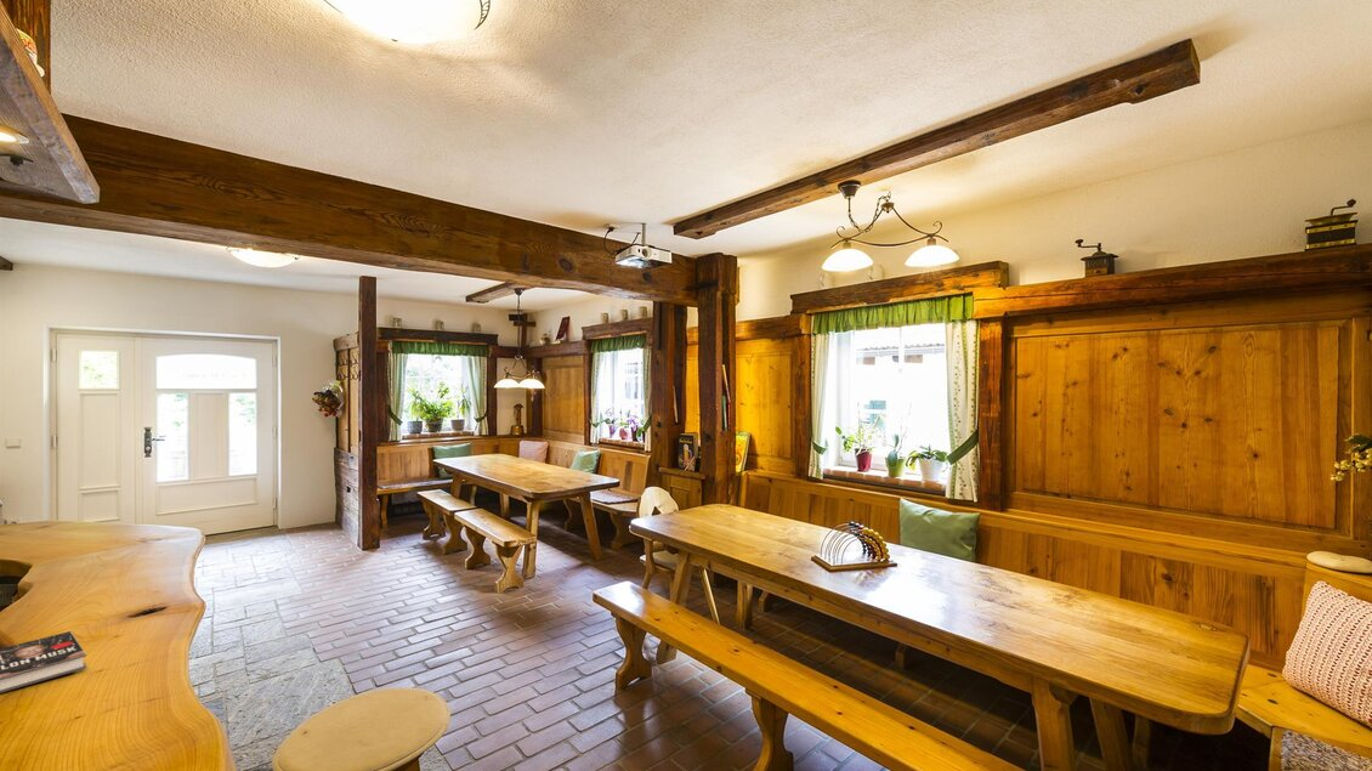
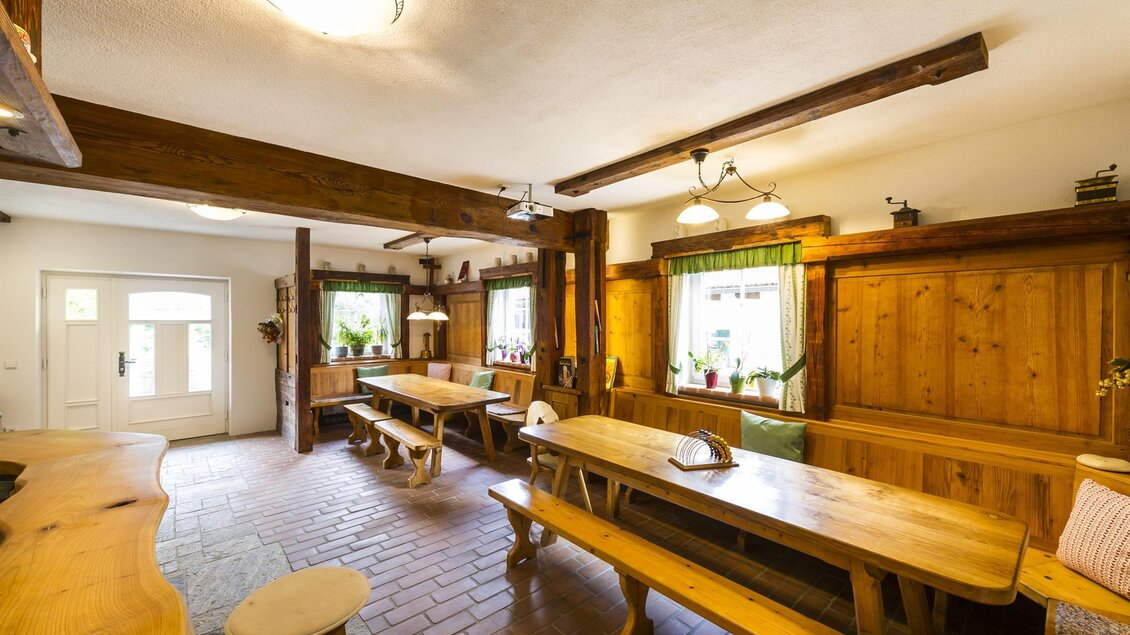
- book [0,630,87,695]
